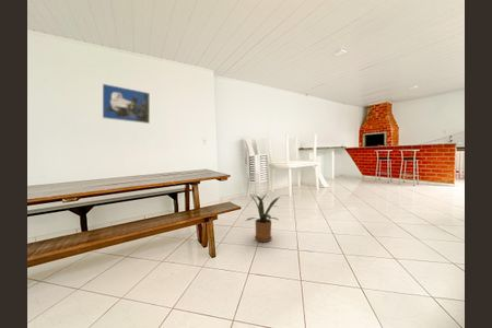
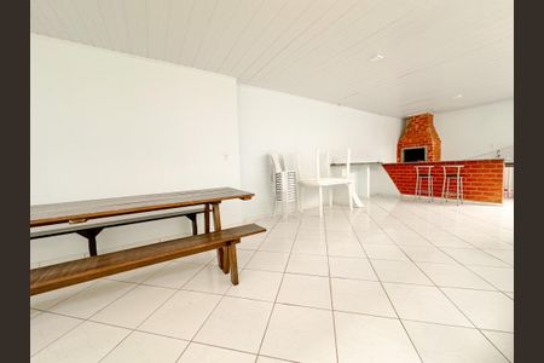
- house plant [244,192,281,243]
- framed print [102,83,151,125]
